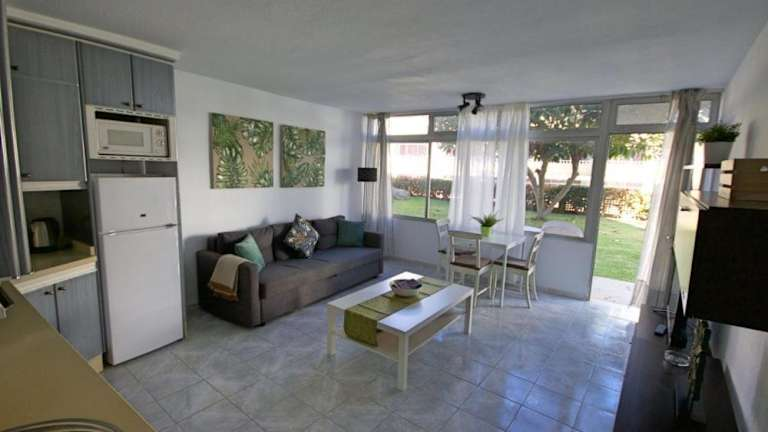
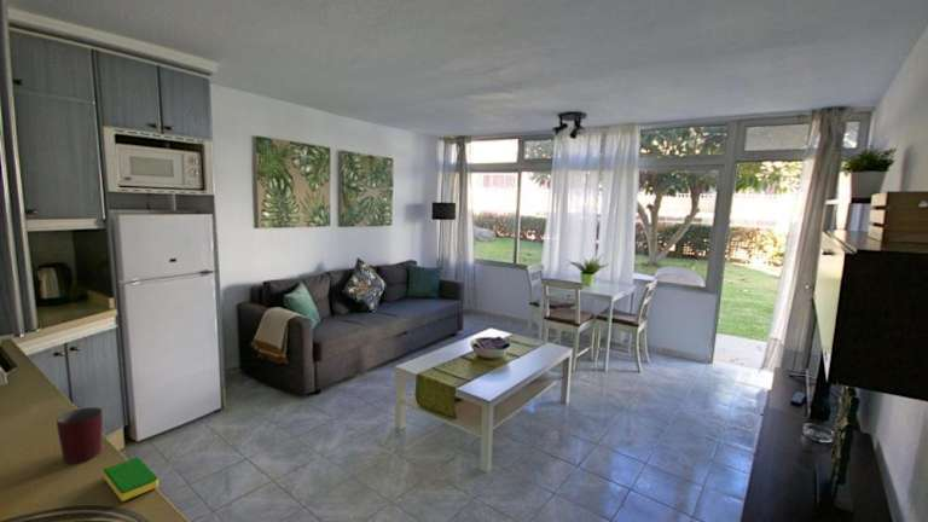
+ dish sponge [103,457,160,503]
+ mug [56,406,104,464]
